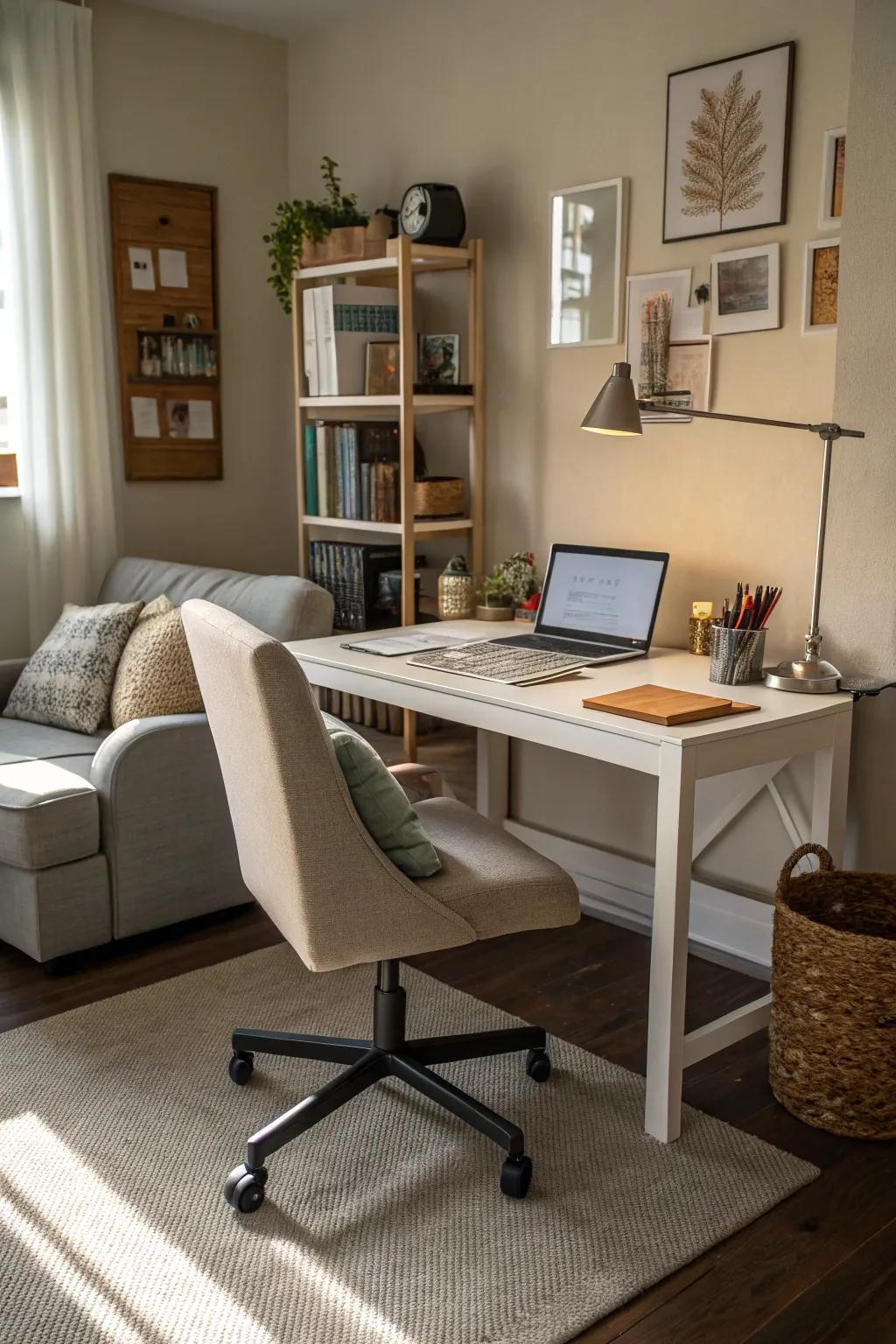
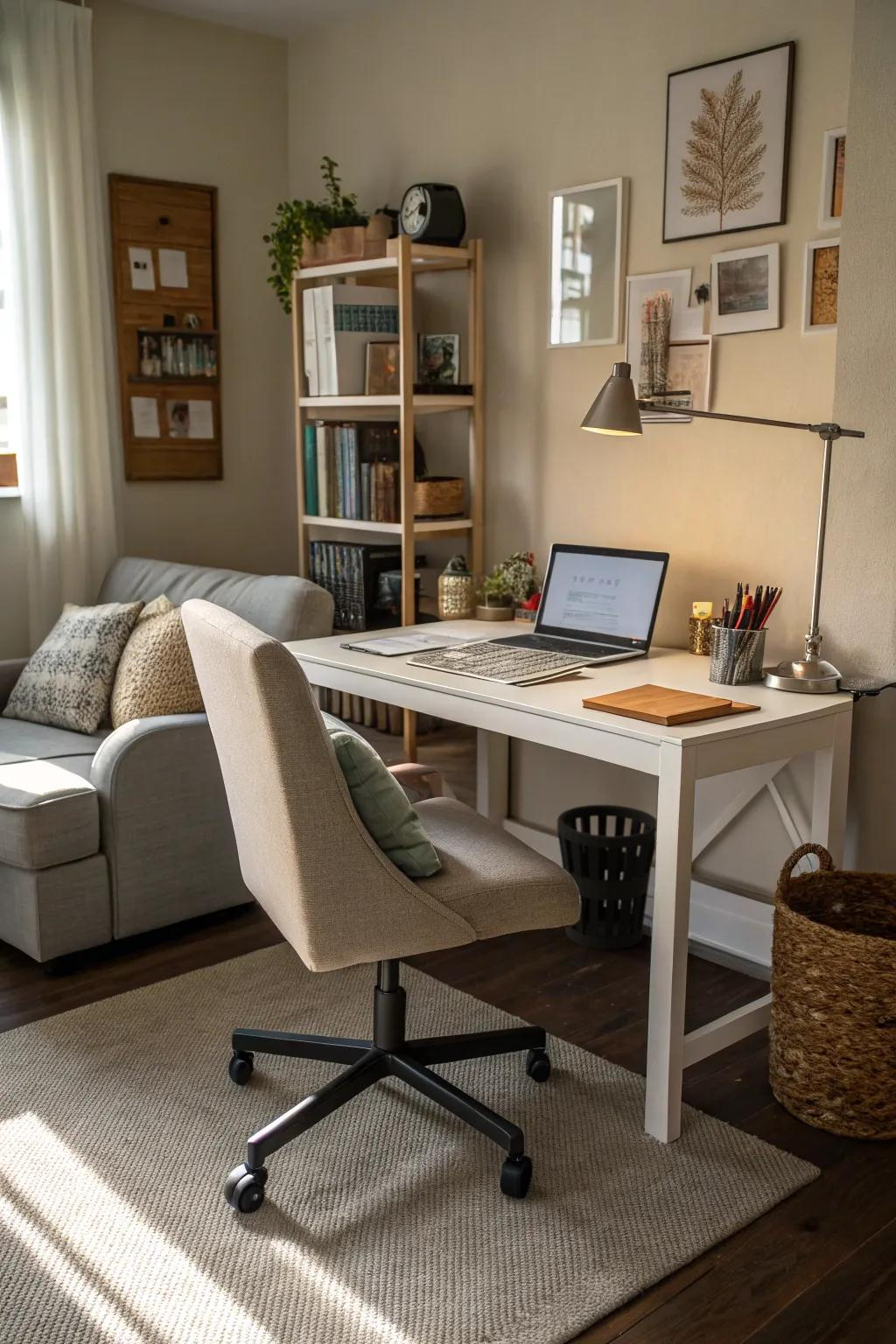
+ wastebasket [556,804,657,950]
